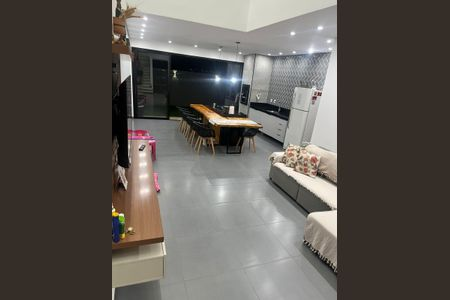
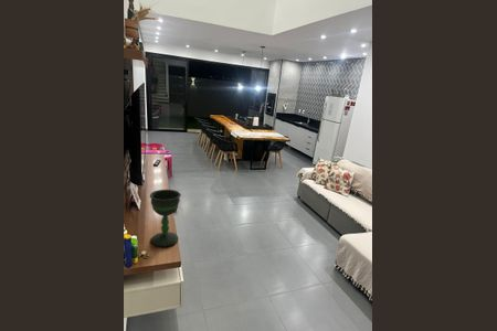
+ chalice [149,189,182,247]
